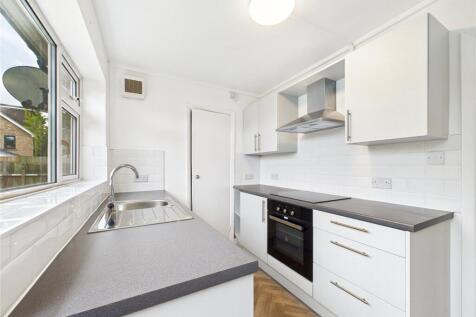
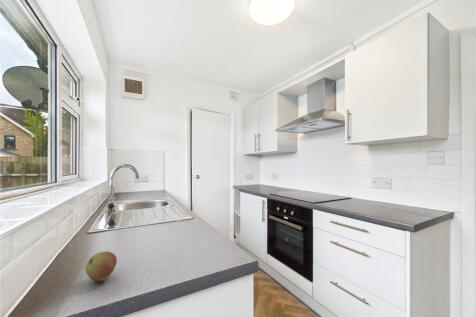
+ apple [84,251,118,283]
